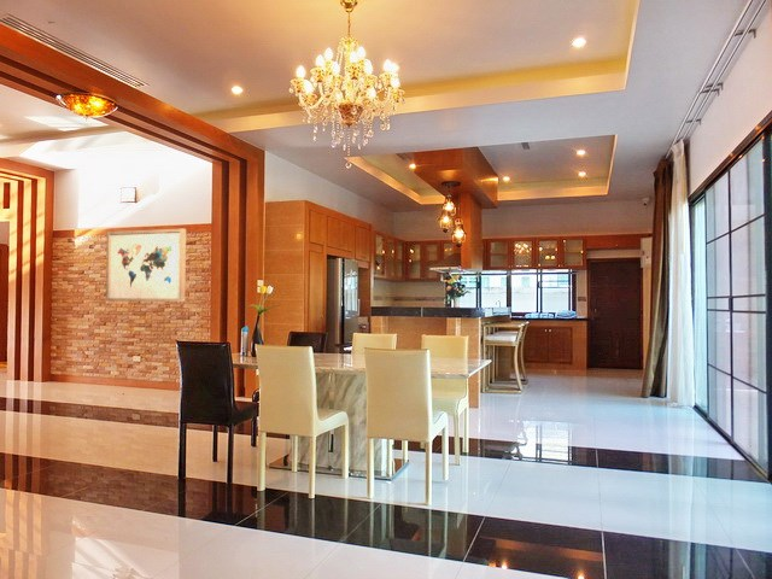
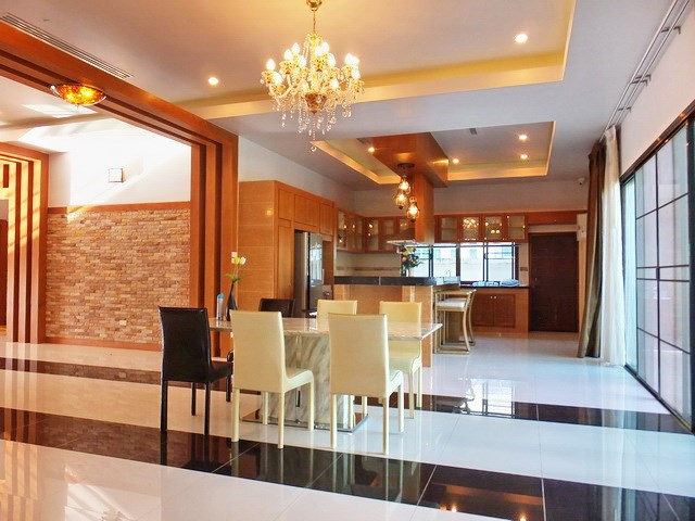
- wall art [105,228,187,303]
